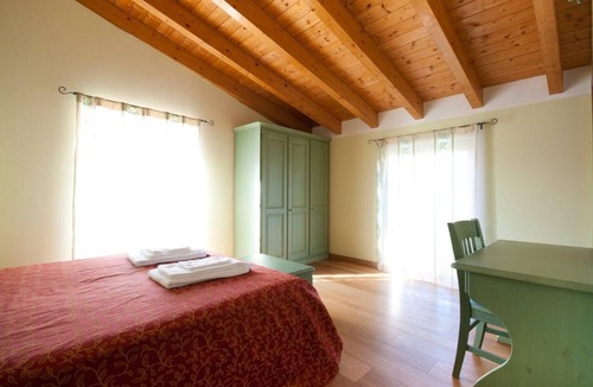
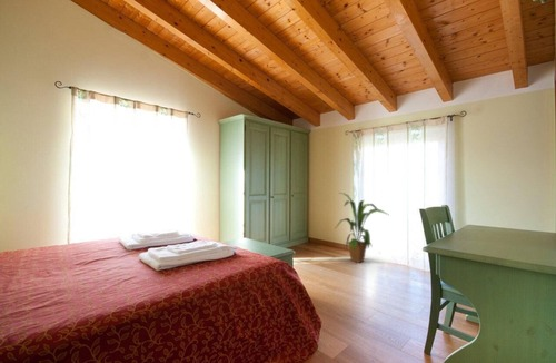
+ house plant [335,192,391,264]
